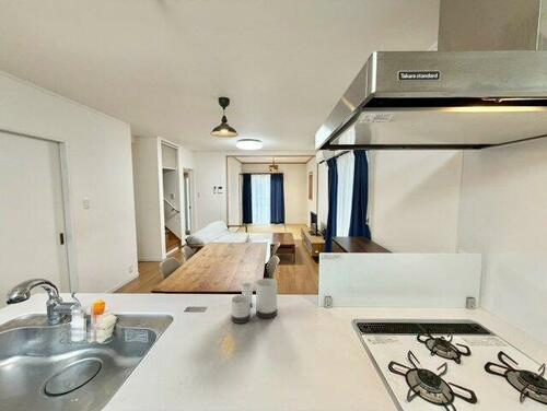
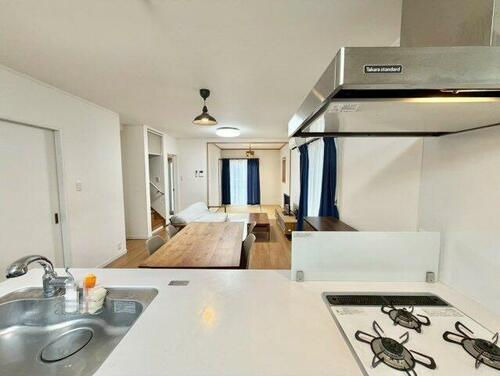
- candle [230,278,278,325]
